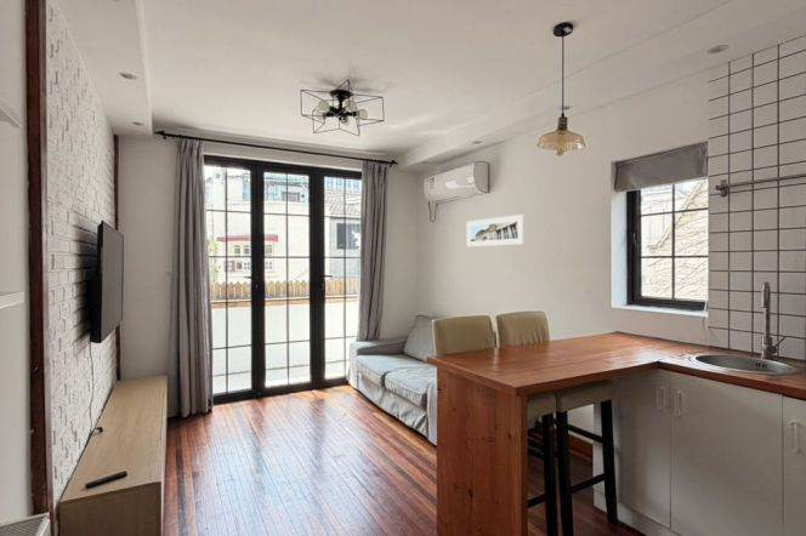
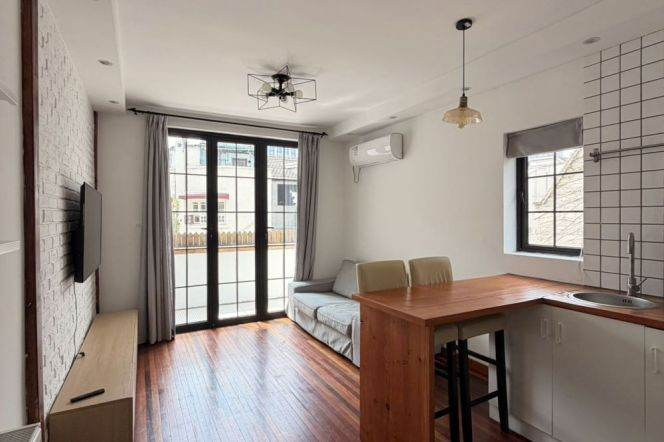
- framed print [466,213,524,247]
